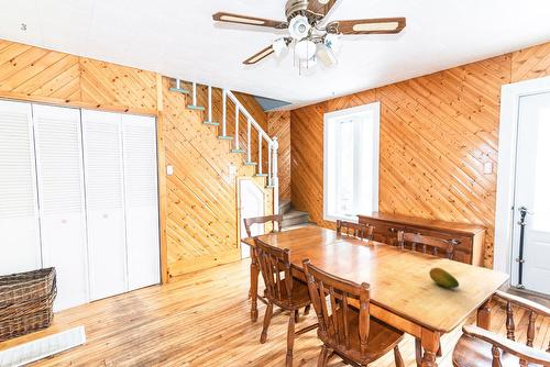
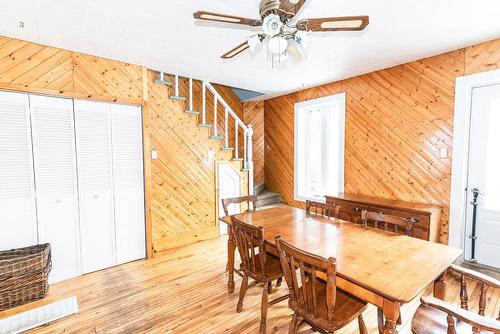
- fruit [428,267,460,289]
